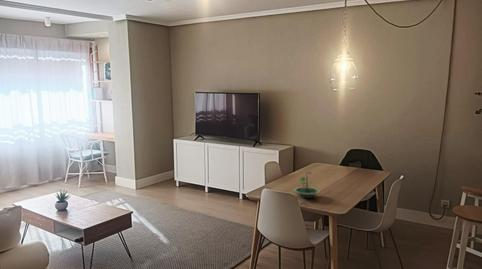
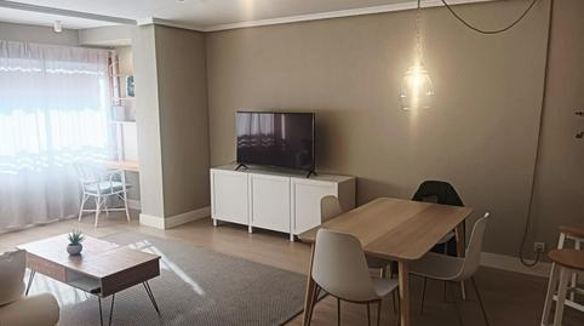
- terrarium [293,171,321,199]
